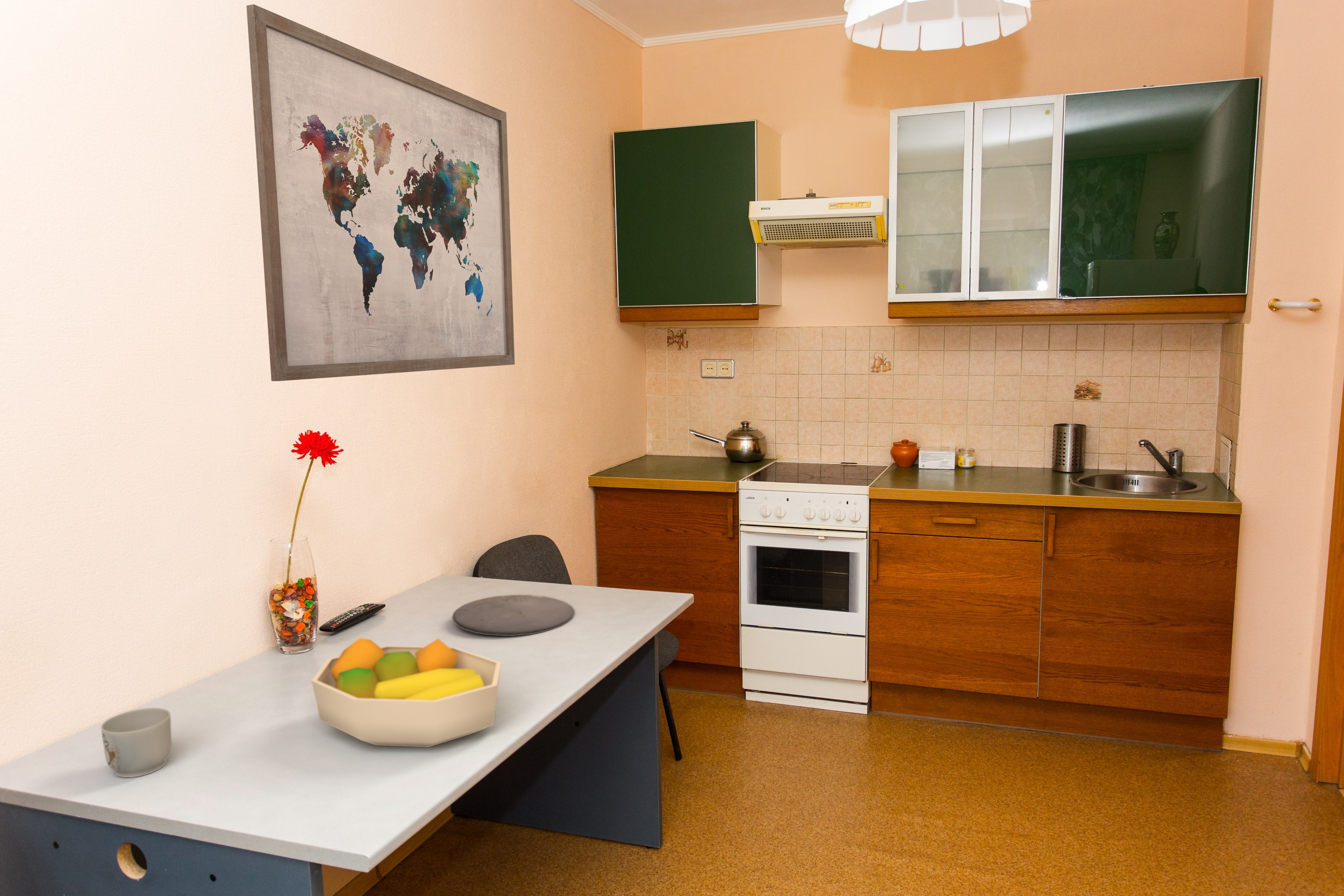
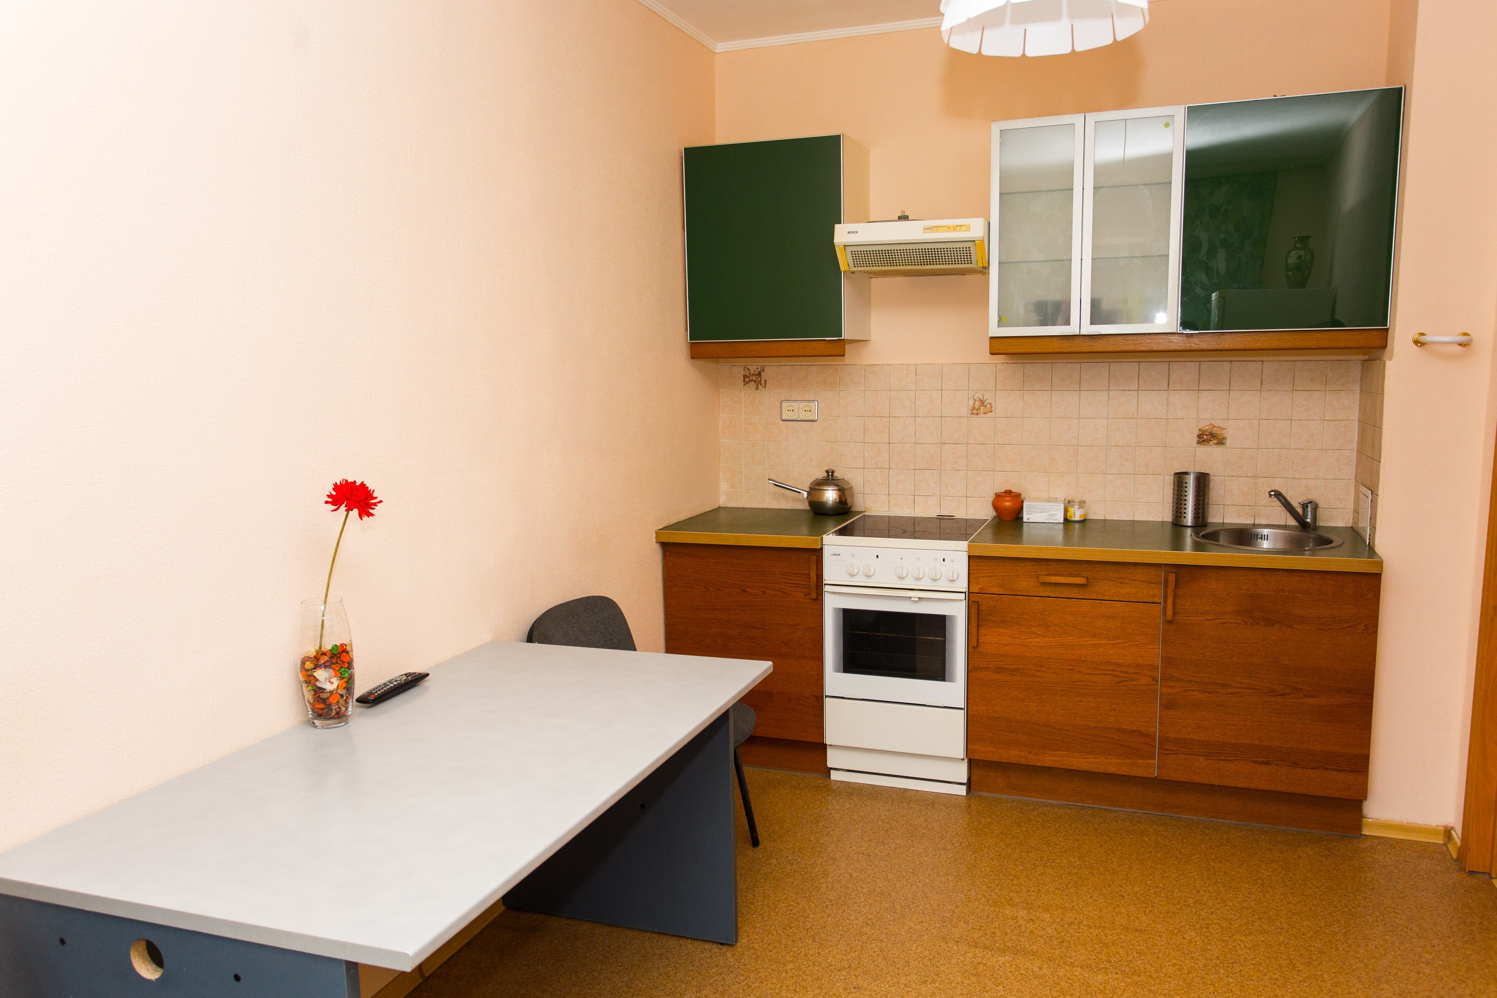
- plate [452,594,575,636]
- wall art [246,4,515,381]
- fruit bowl [311,638,502,748]
- mug [101,708,172,778]
